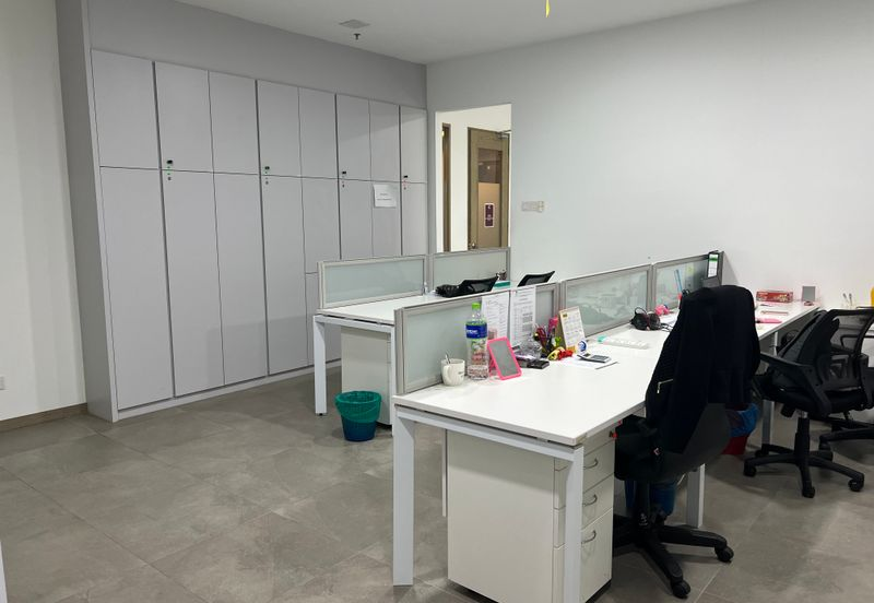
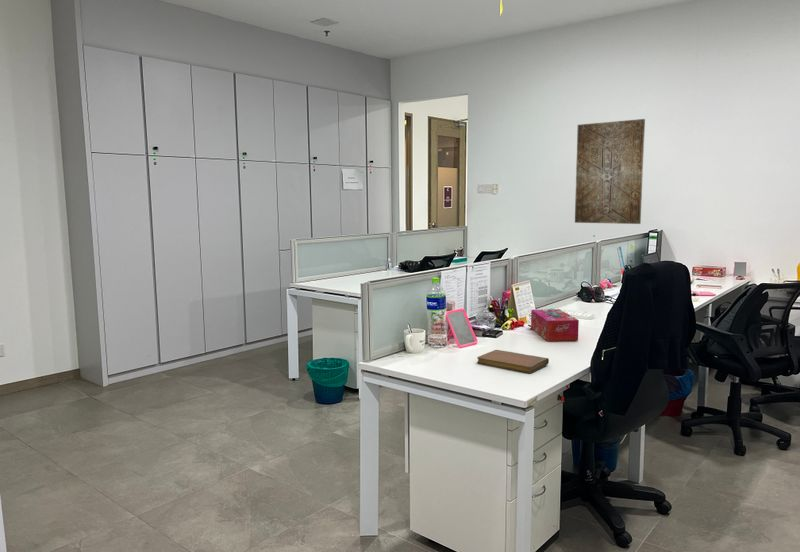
+ tissue box [530,308,580,342]
+ wall art [574,118,646,225]
+ notebook [476,349,550,374]
